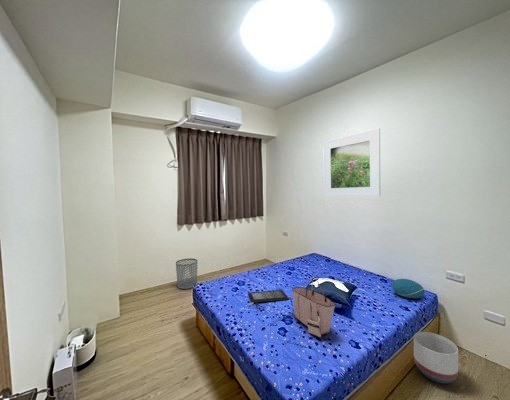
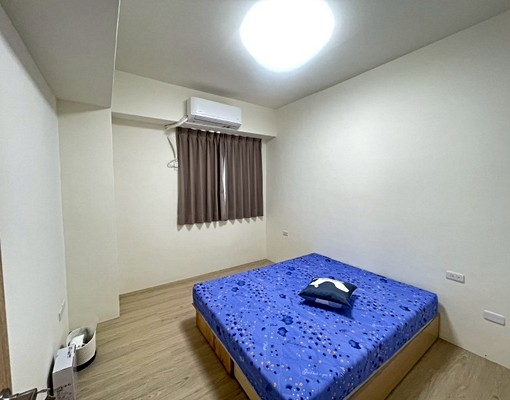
- clutch bag [247,289,291,312]
- cushion [391,278,425,299]
- tote bag [291,277,336,338]
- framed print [322,128,381,197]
- waste bin [175,257,198,290]
- planter [413,331,459,384]
